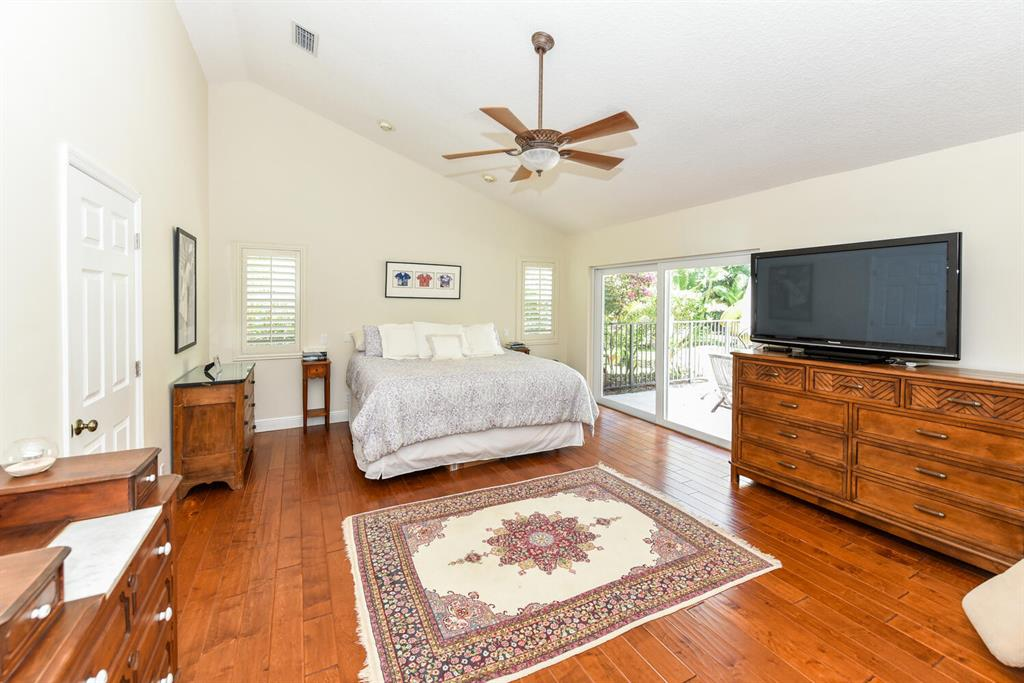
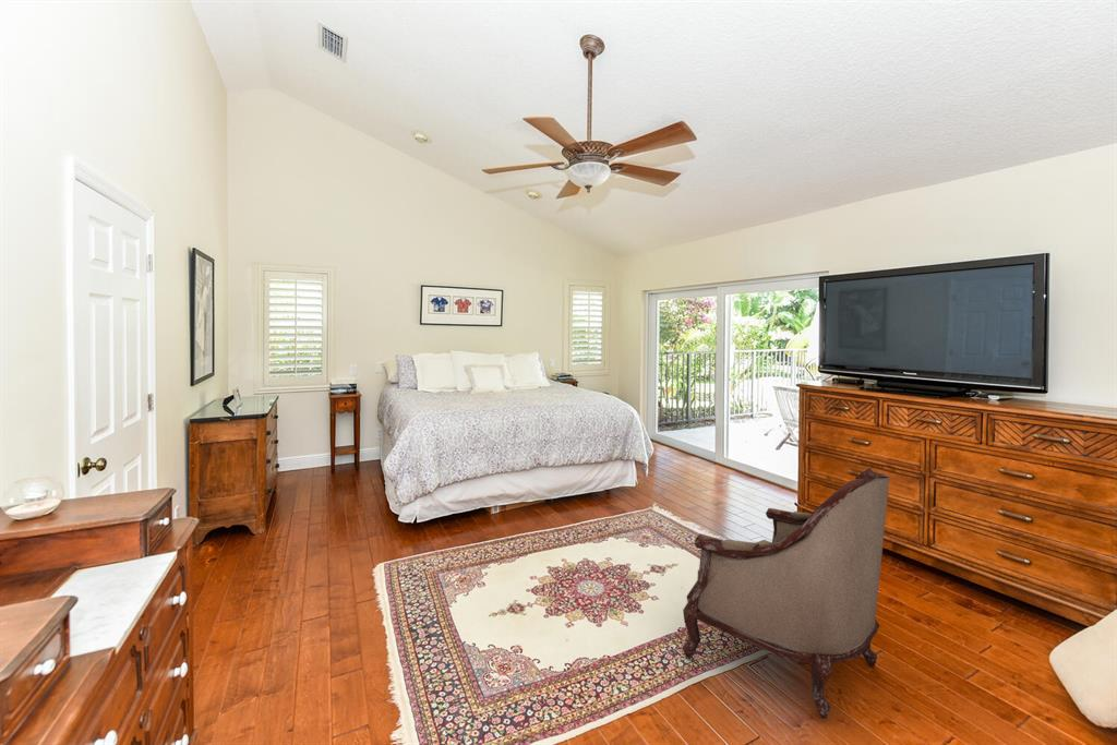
+ armchair [682,467,890,719]
